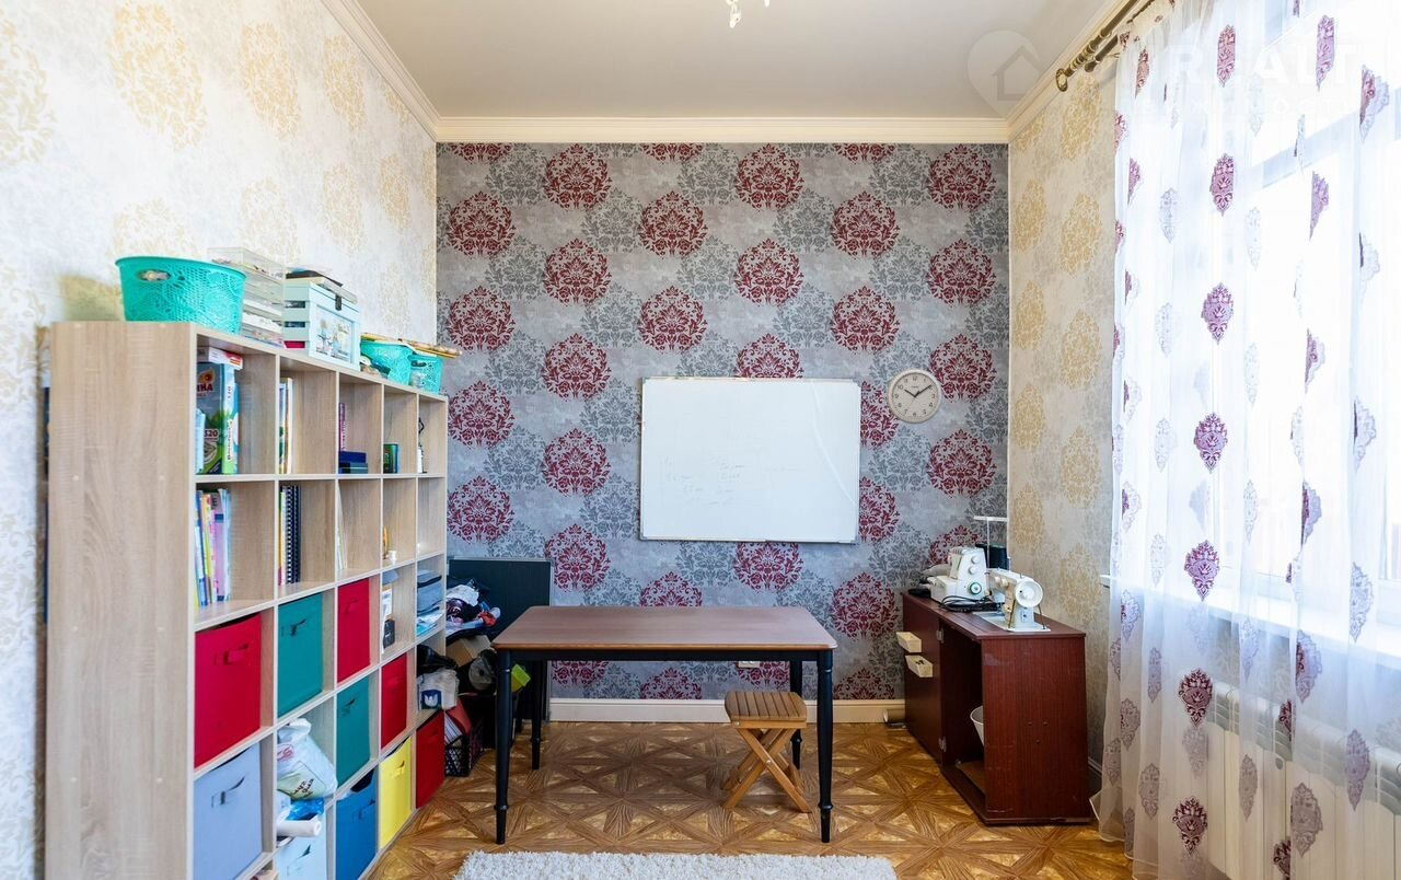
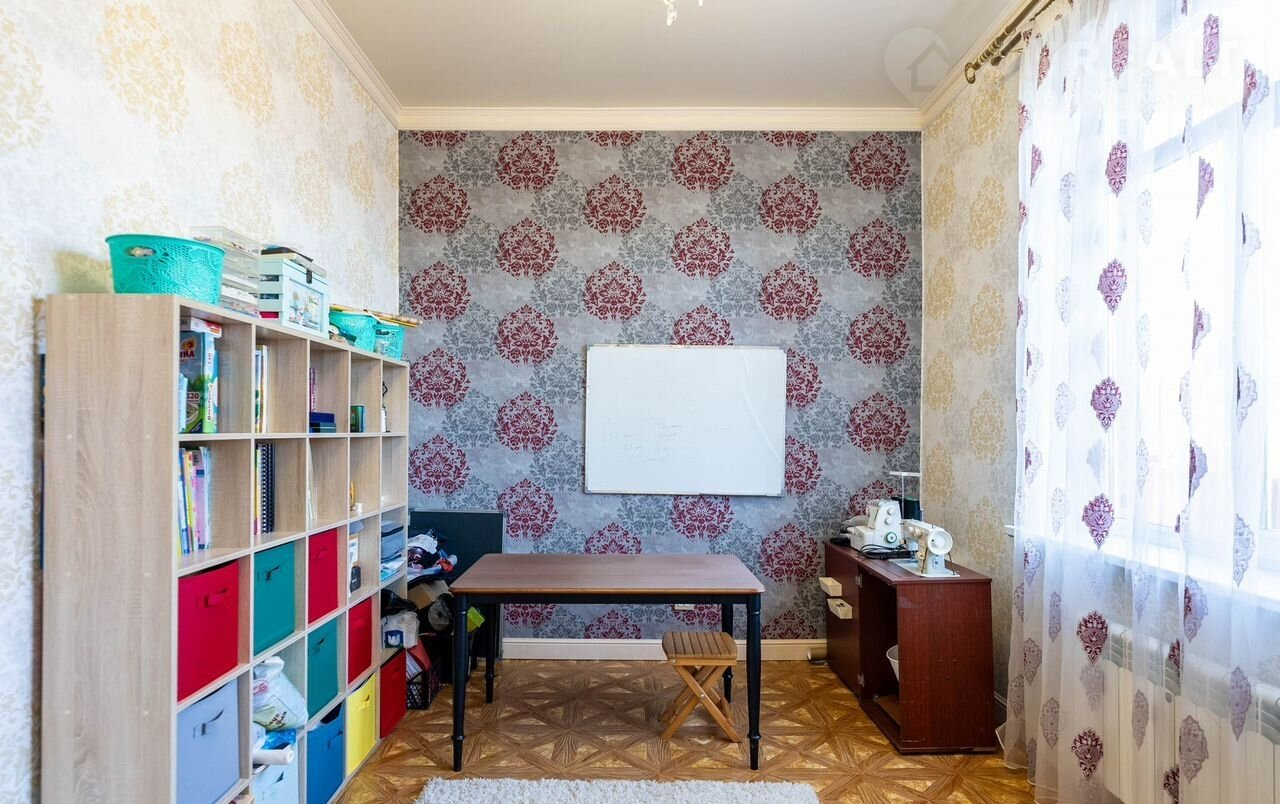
- wall clock [885,367,943,426]
